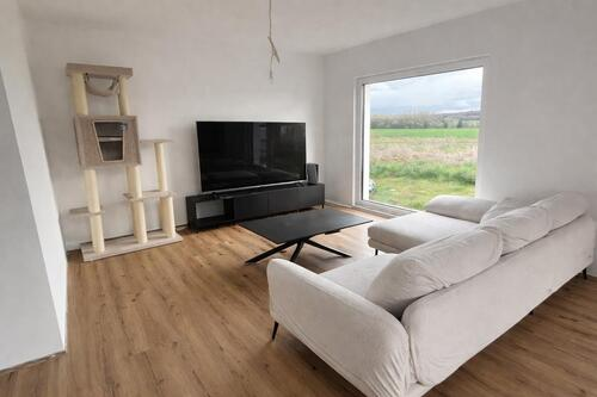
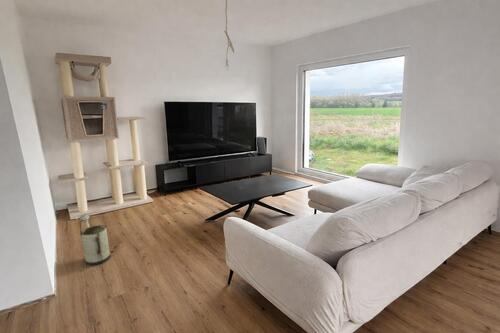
+ watering can [78,213,111,266]
